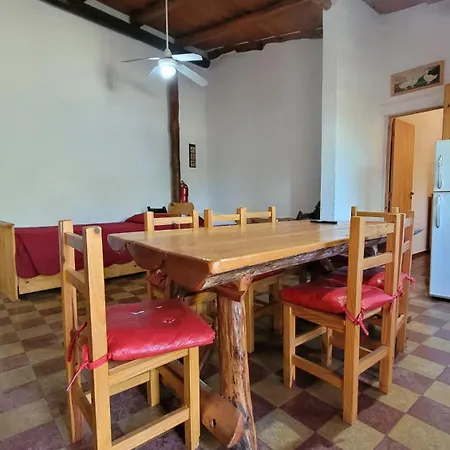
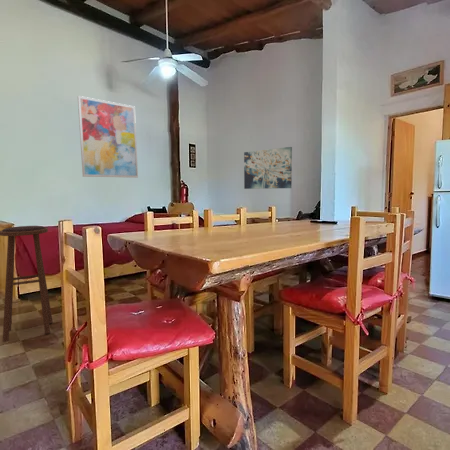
+ stool [0,225,54,343]
+ wall art [77,95,139,179]
+ wall art [243,146,293,190]
